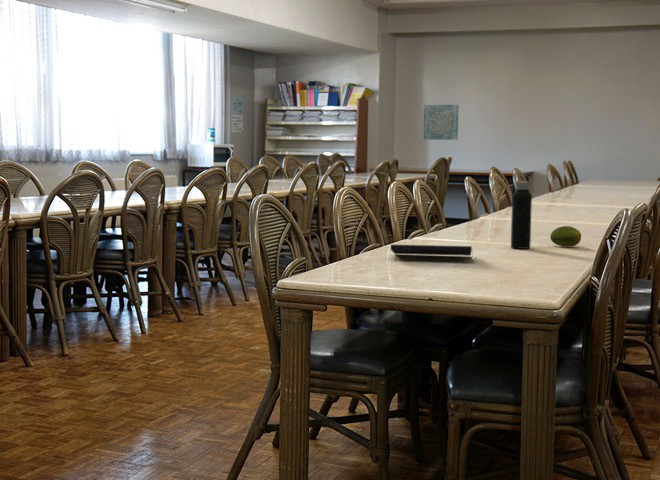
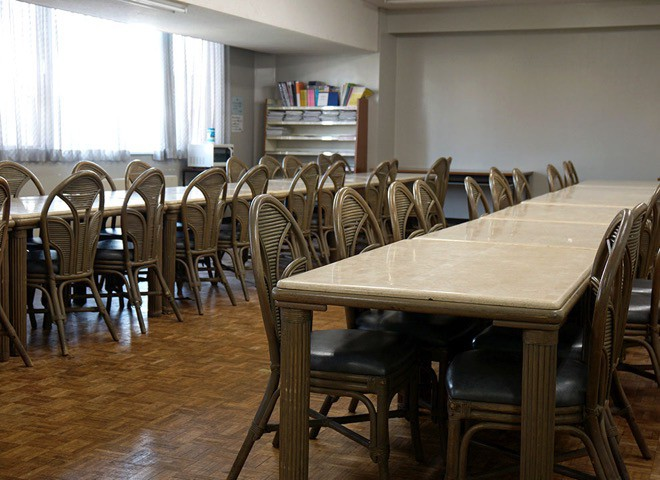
- water bottle [510,174,533,250]
- notepad [390,244,475,263]
- wall art [423,104,460,141]
- fruit [549,225,582,247]
